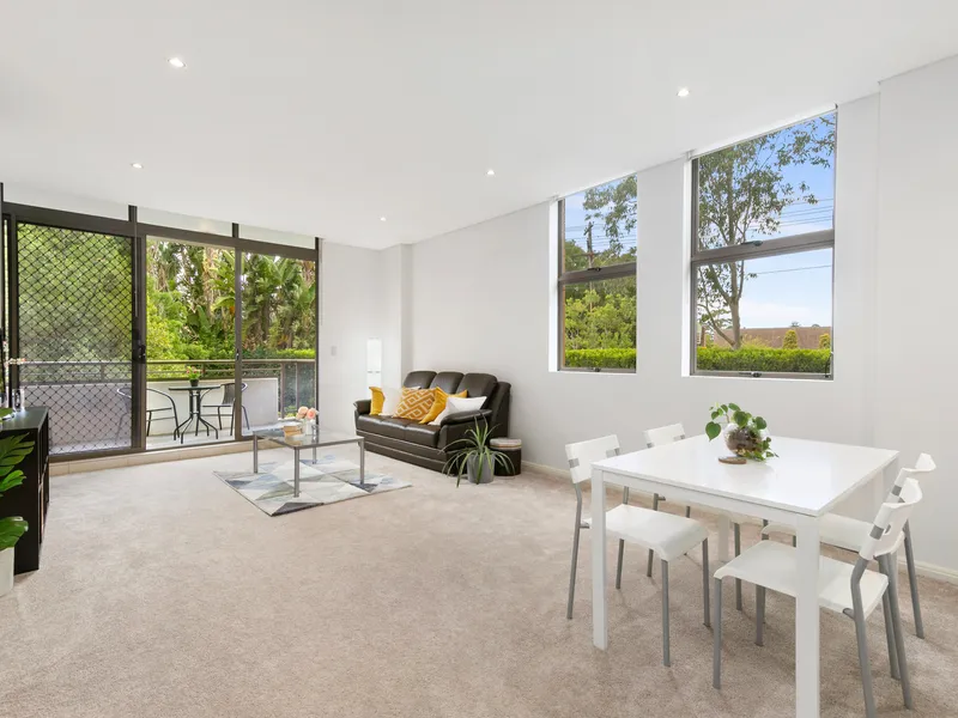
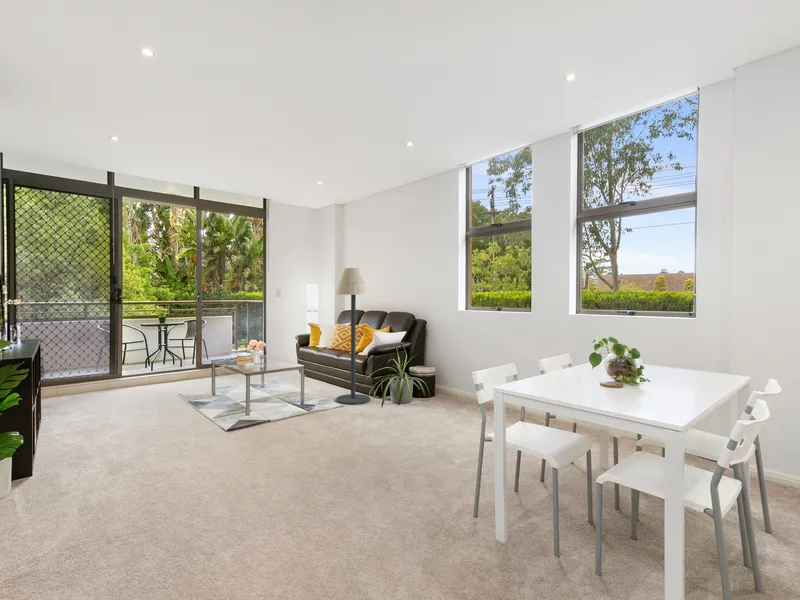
+ floor lamp [335,267,372,405]
